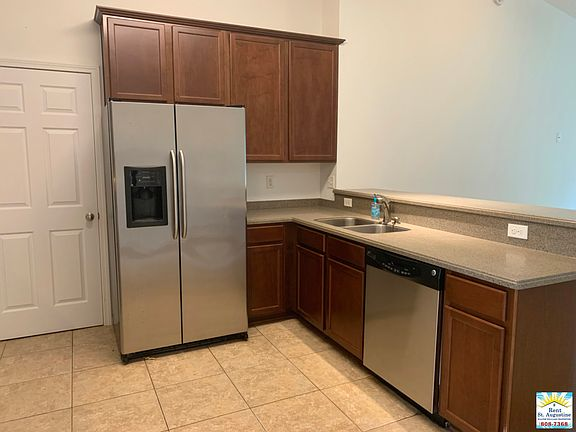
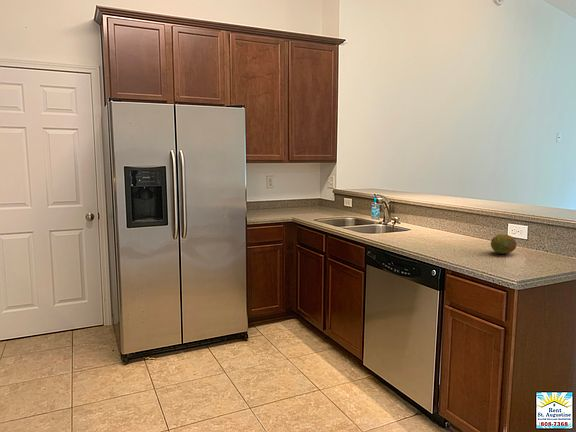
+ fruit [490,233,517,255]
